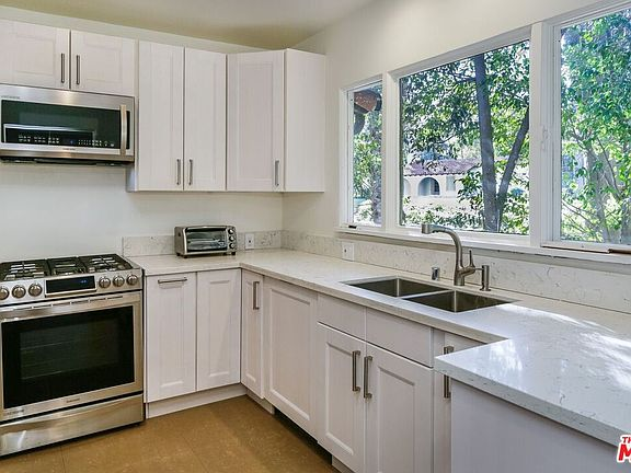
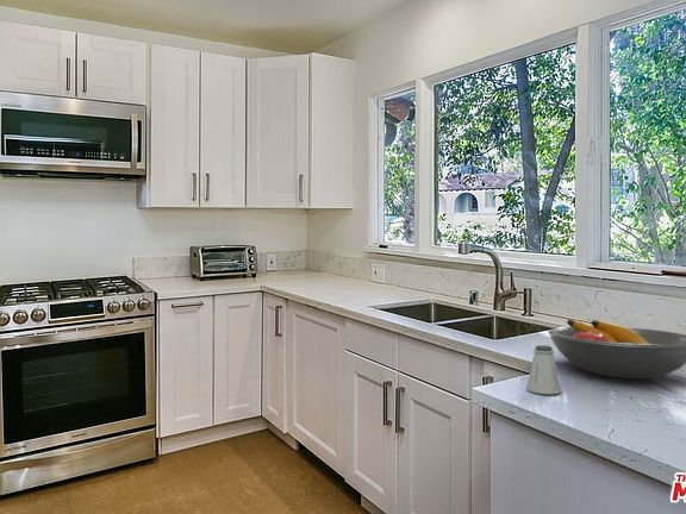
+ saltshaker [526,344,562,395]
+ fruit bowl [547,319,686,380]
